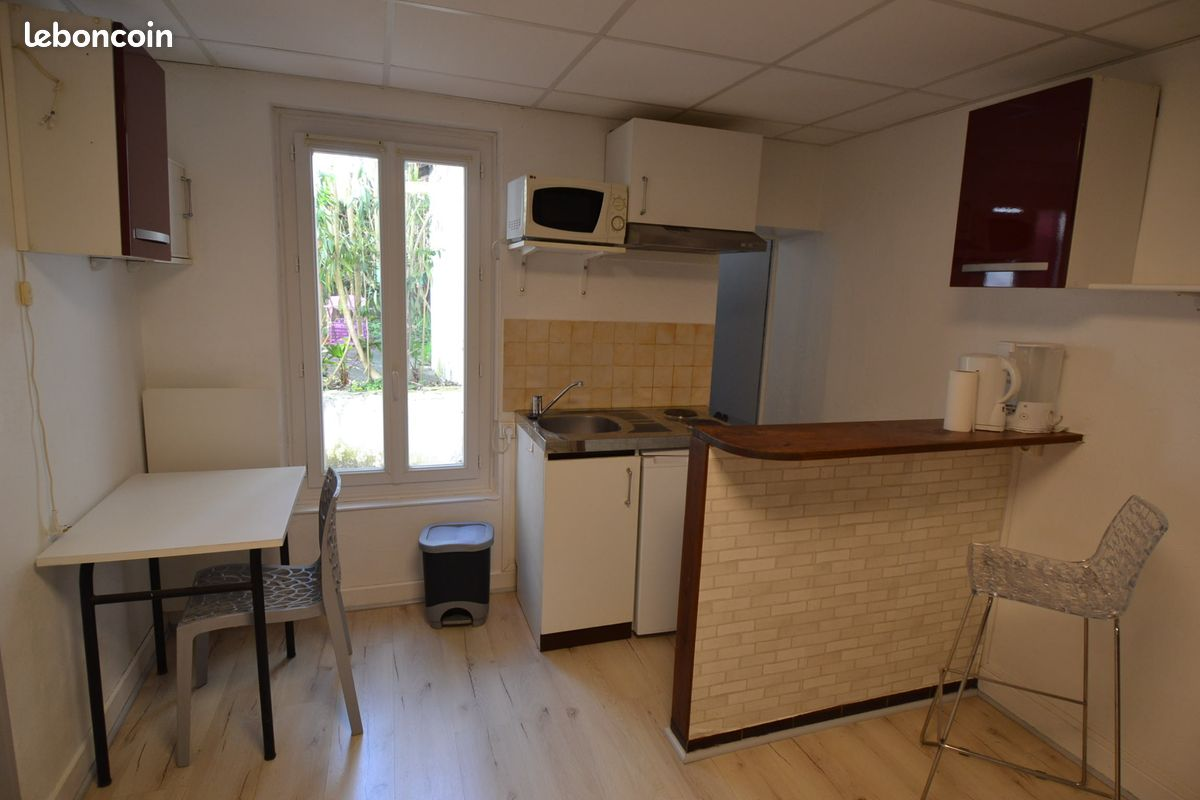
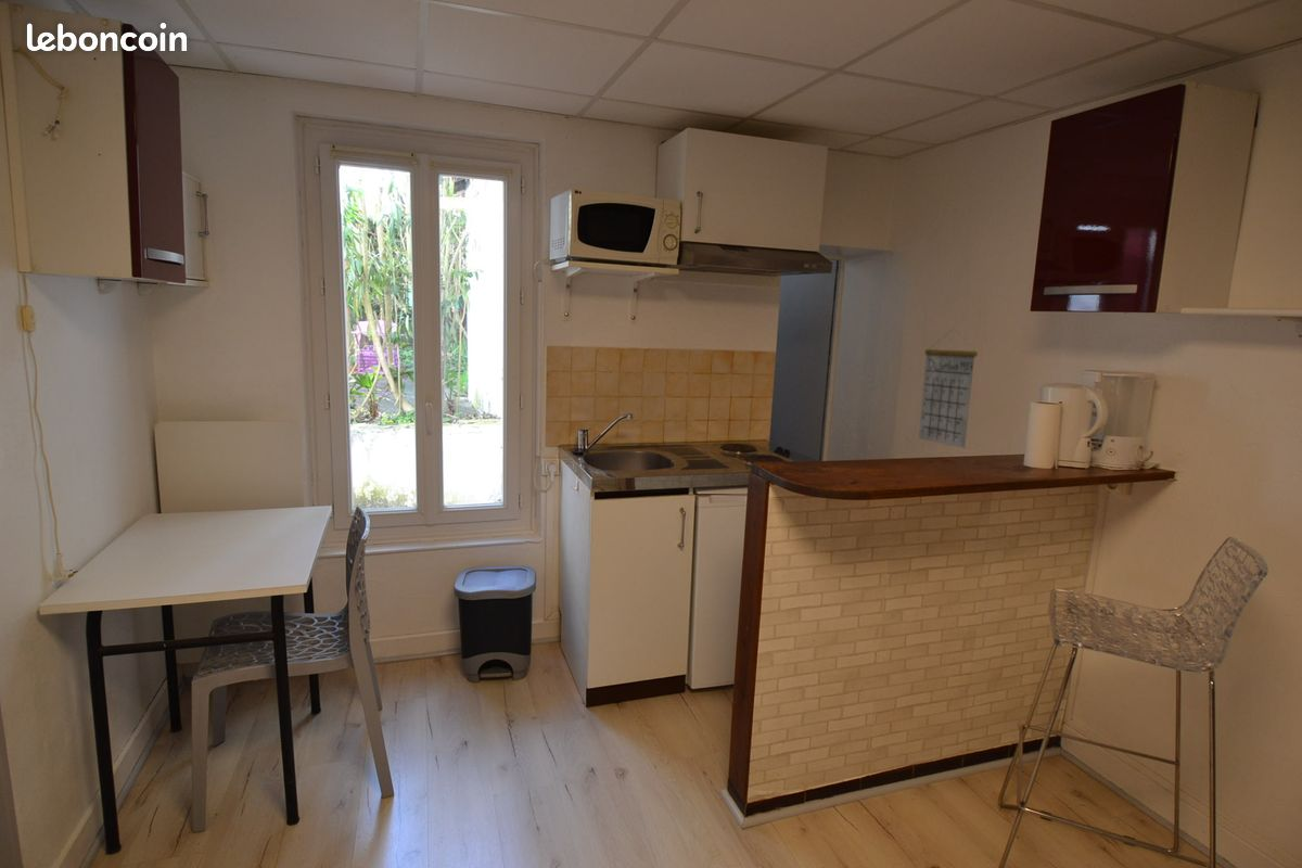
+ calendar [917,327,979,449]
